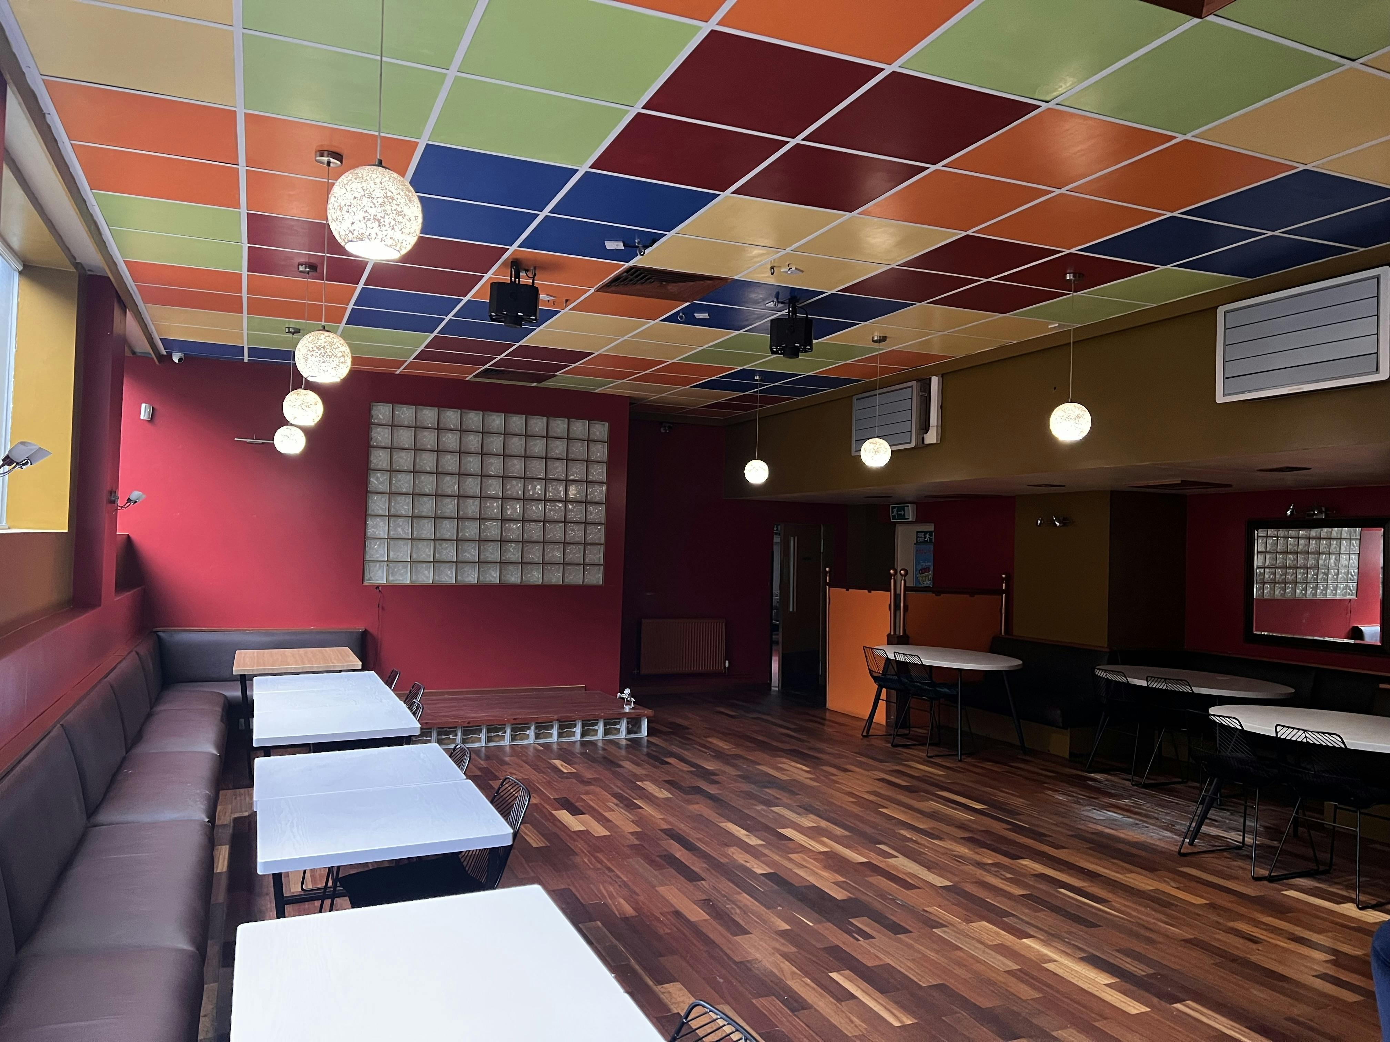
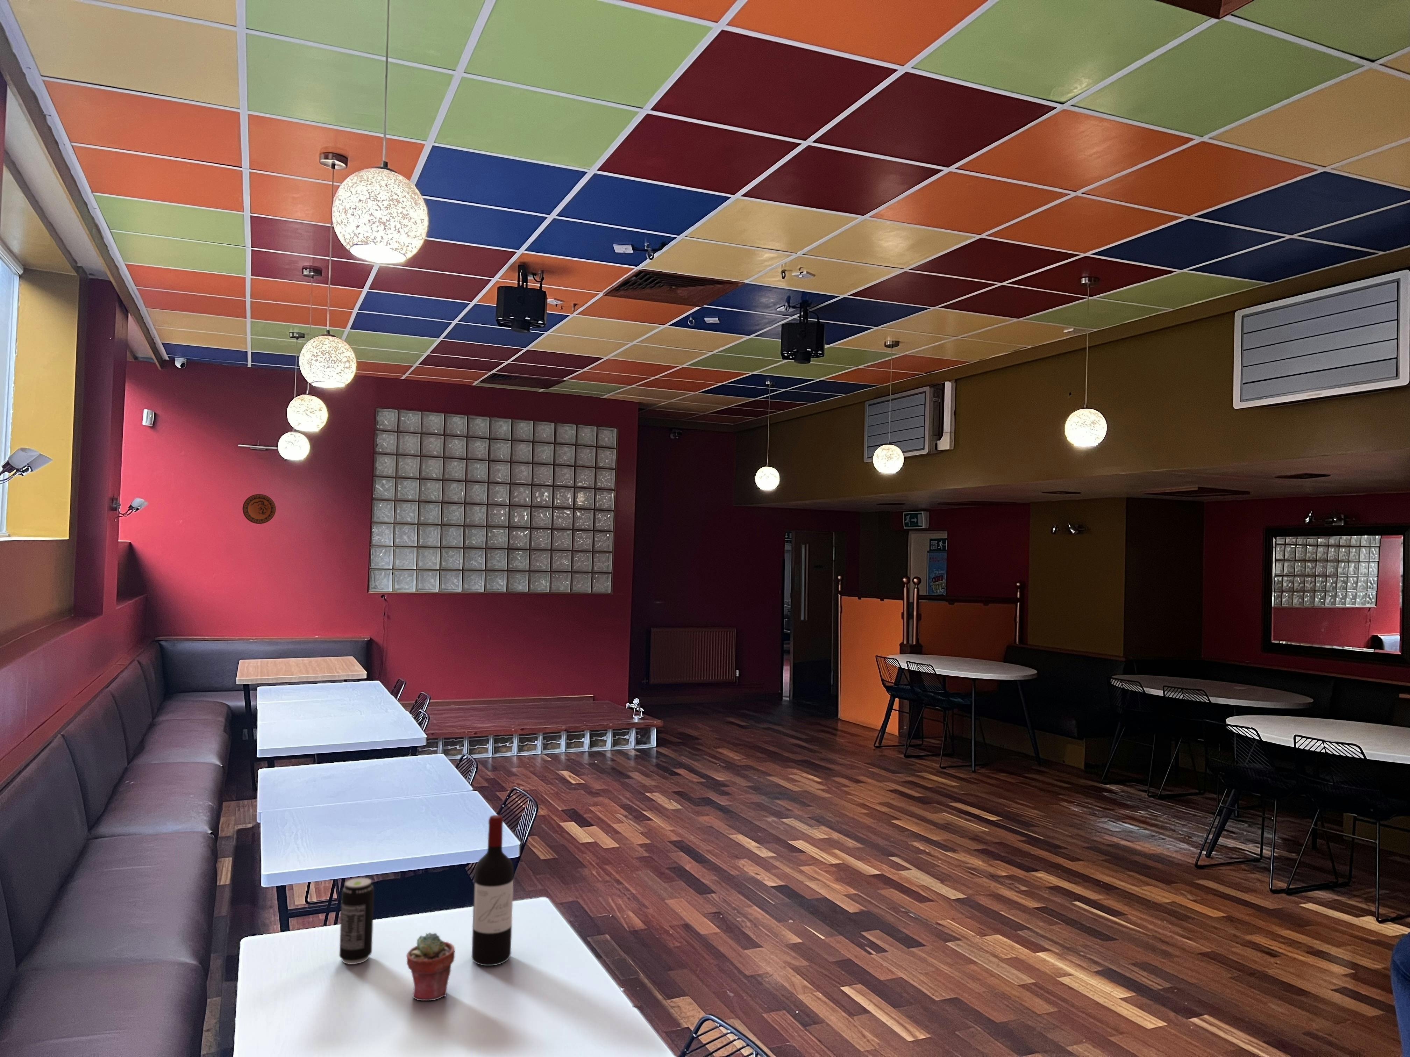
+ wine bottle [471,815,514,966]
+ decorative plate [242,494,276,524]
+ potted succulent [406,933,455,1001]
+ beverage can [339,877,374,965]
